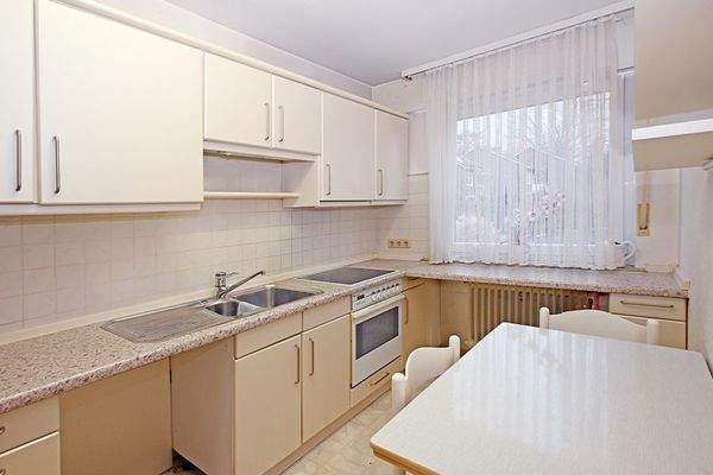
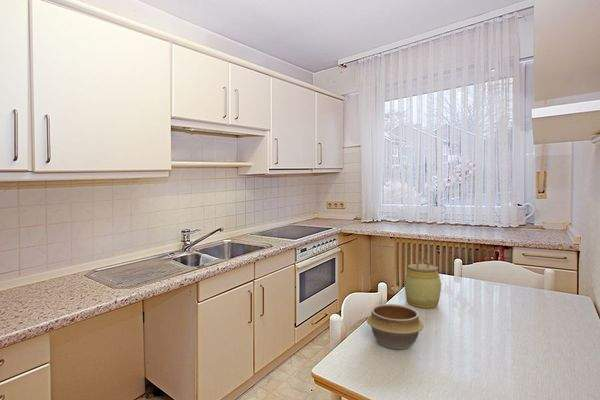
+ jar [403,258,442,309]
+ bowl [366,303,425,350]
